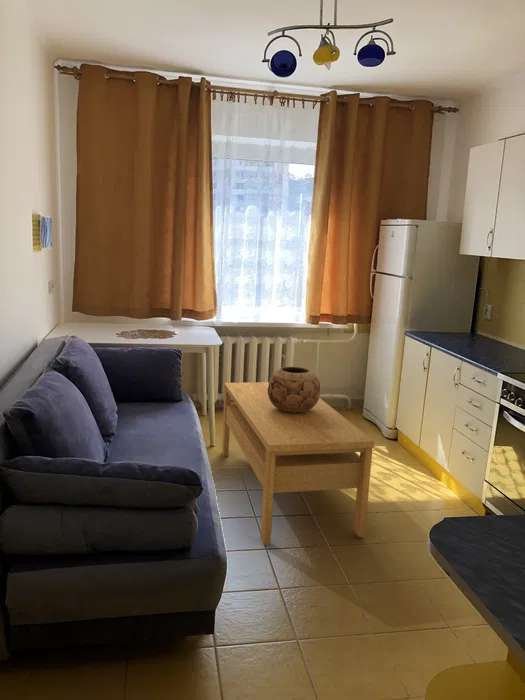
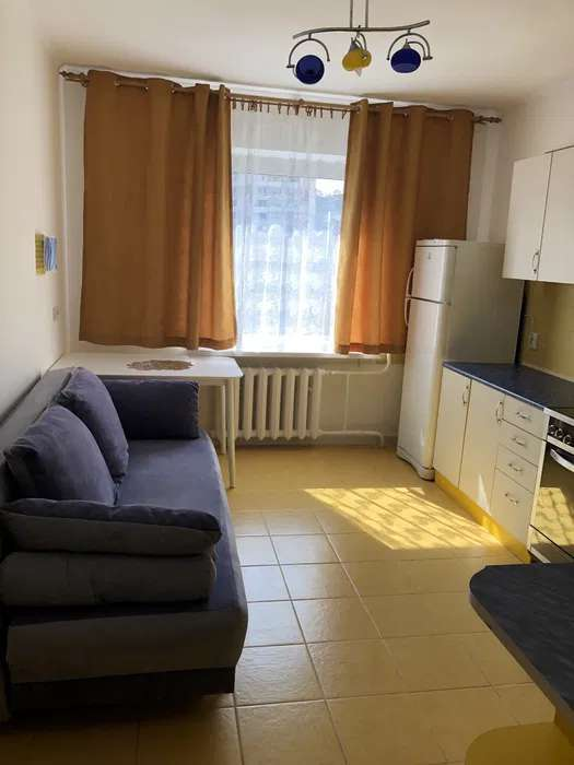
- coffee table [221,381,375,546]
- decorative bowl [268,366,321,414]
